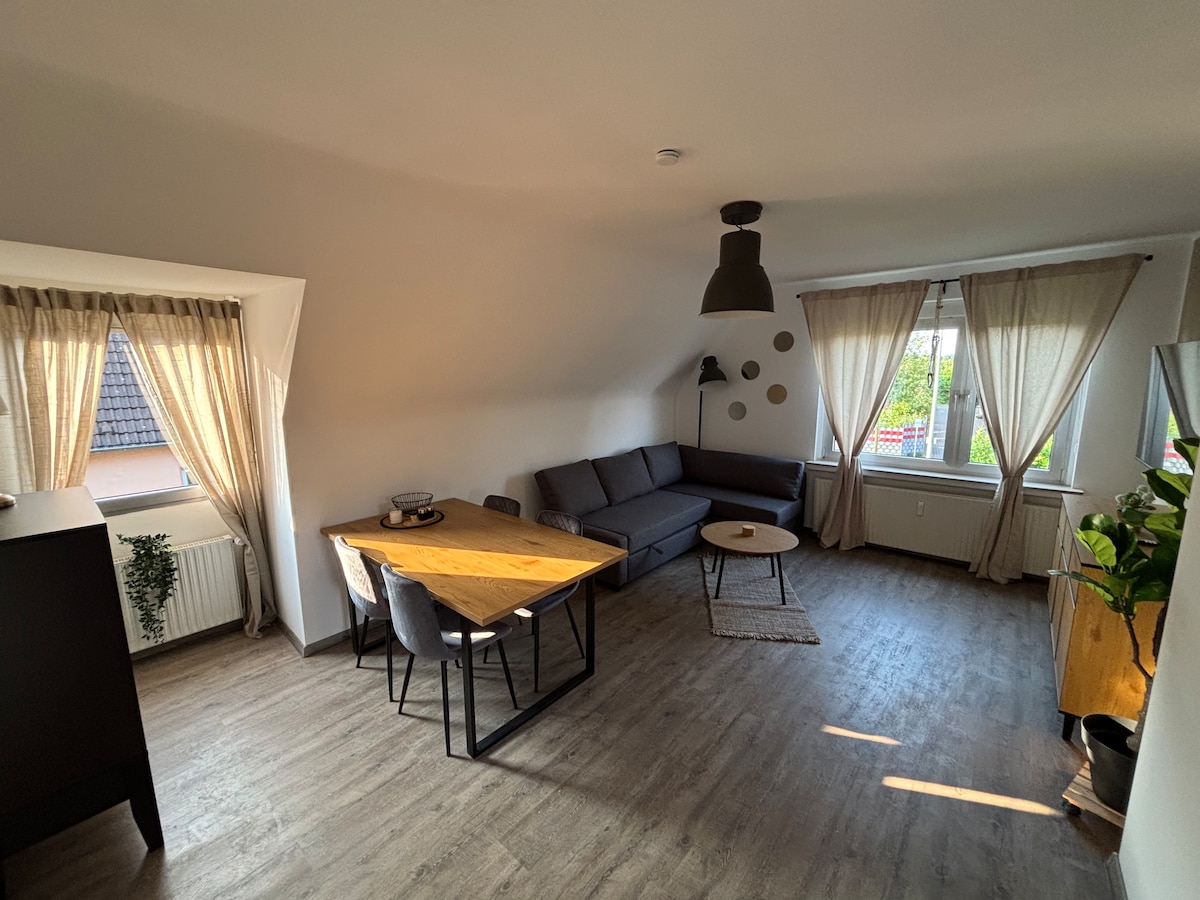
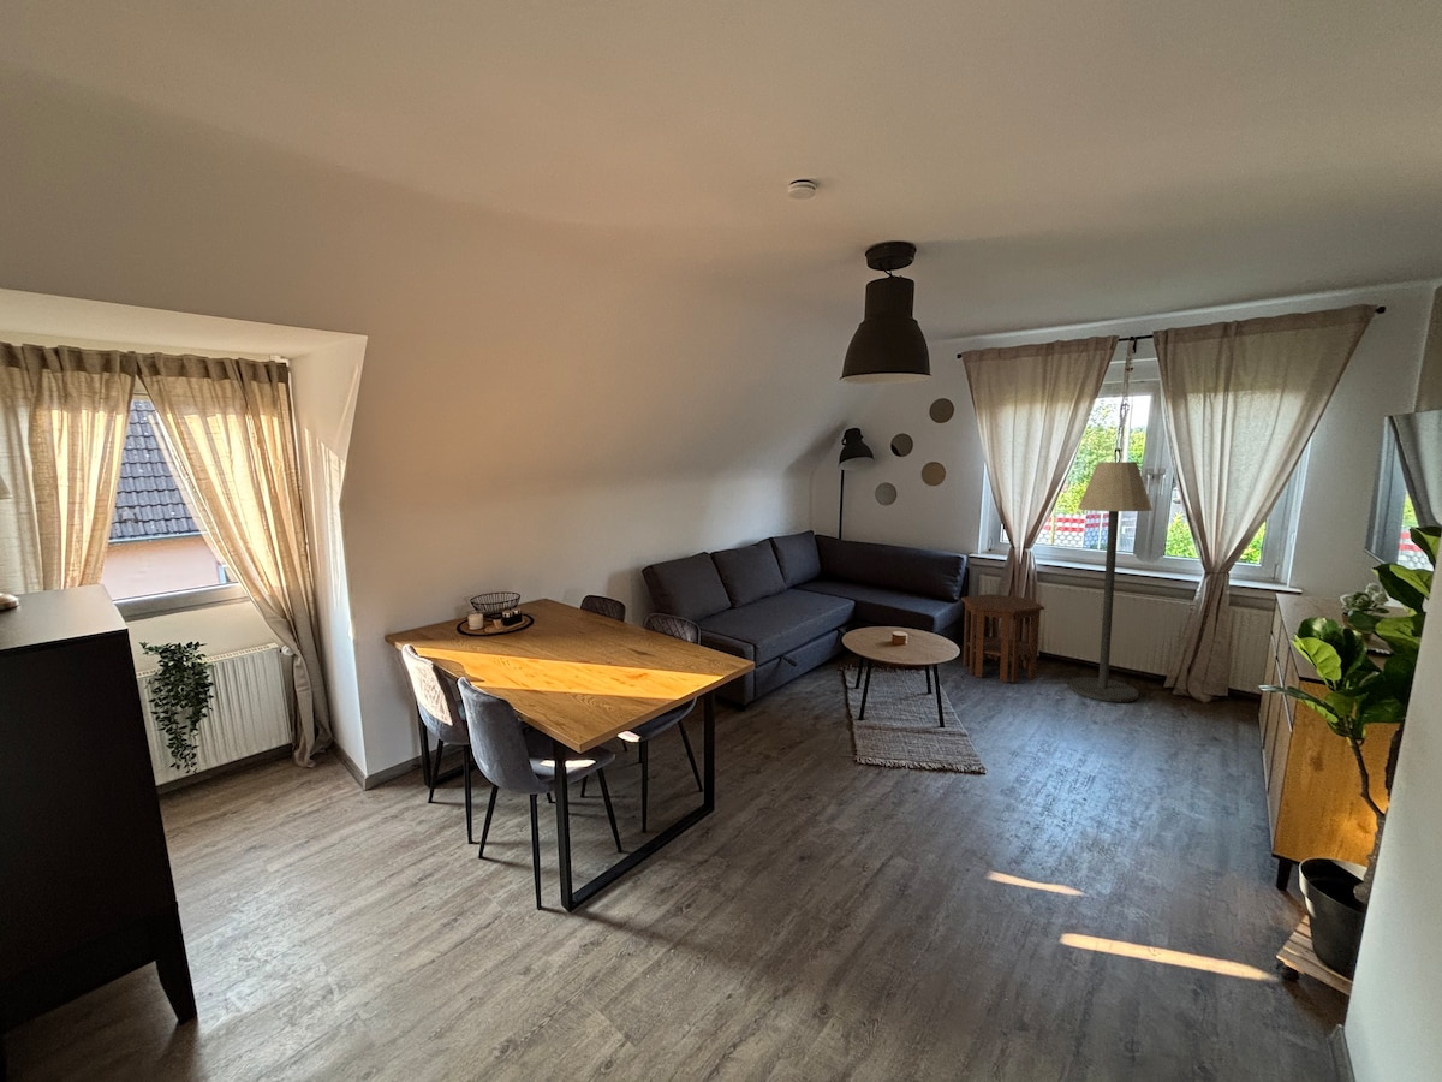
+ floor lamp [1068,460,1154,703]
+ side table [960,593,1045,683]
